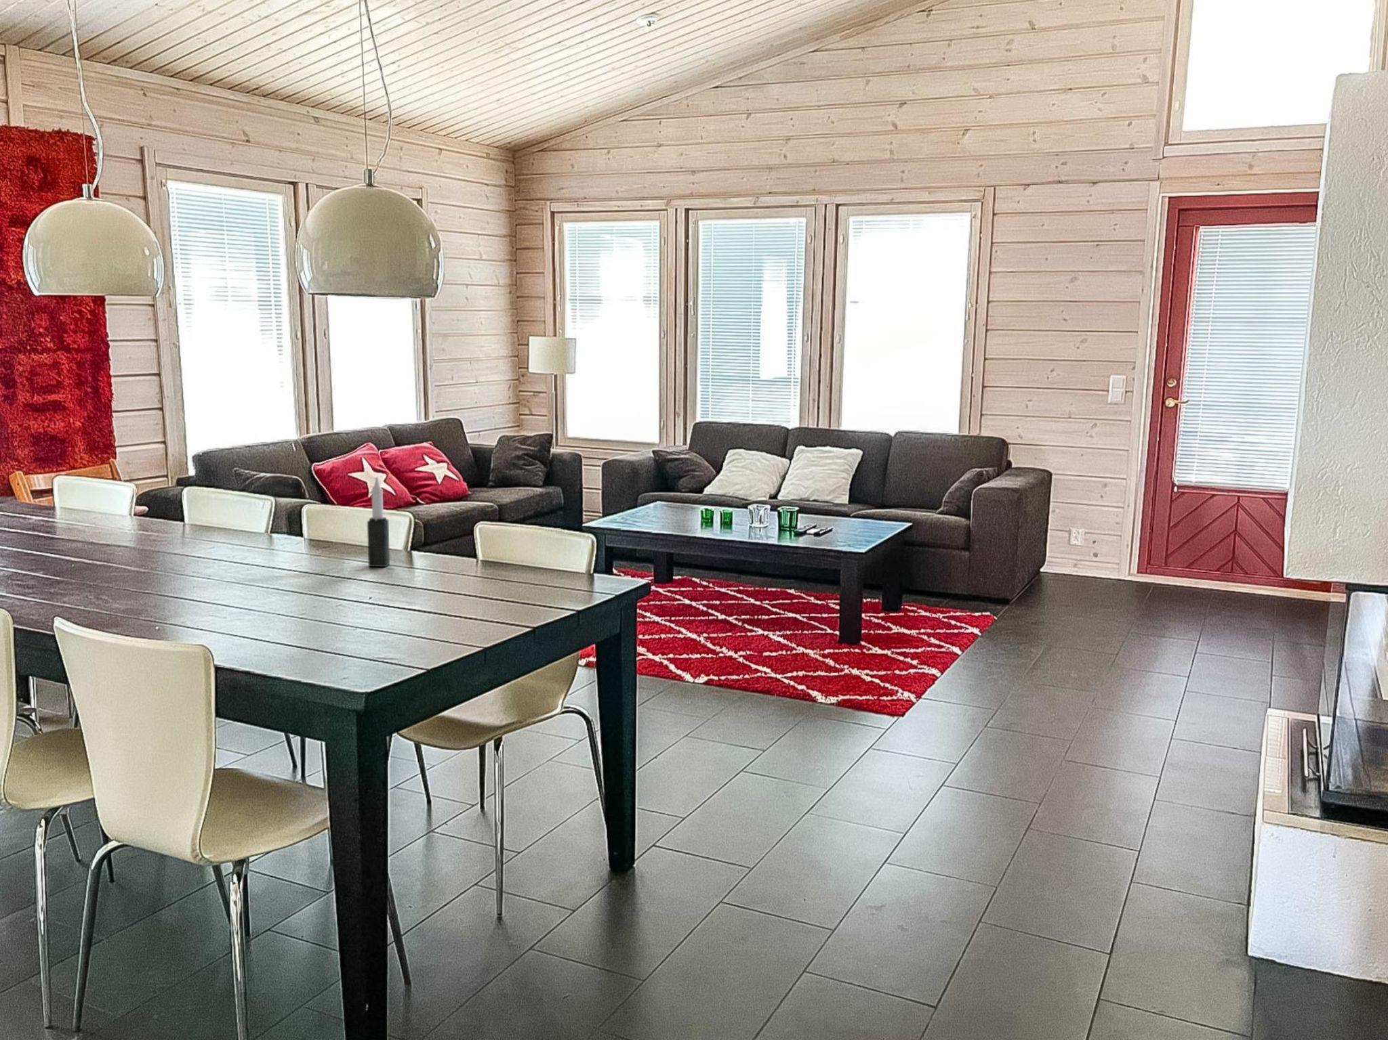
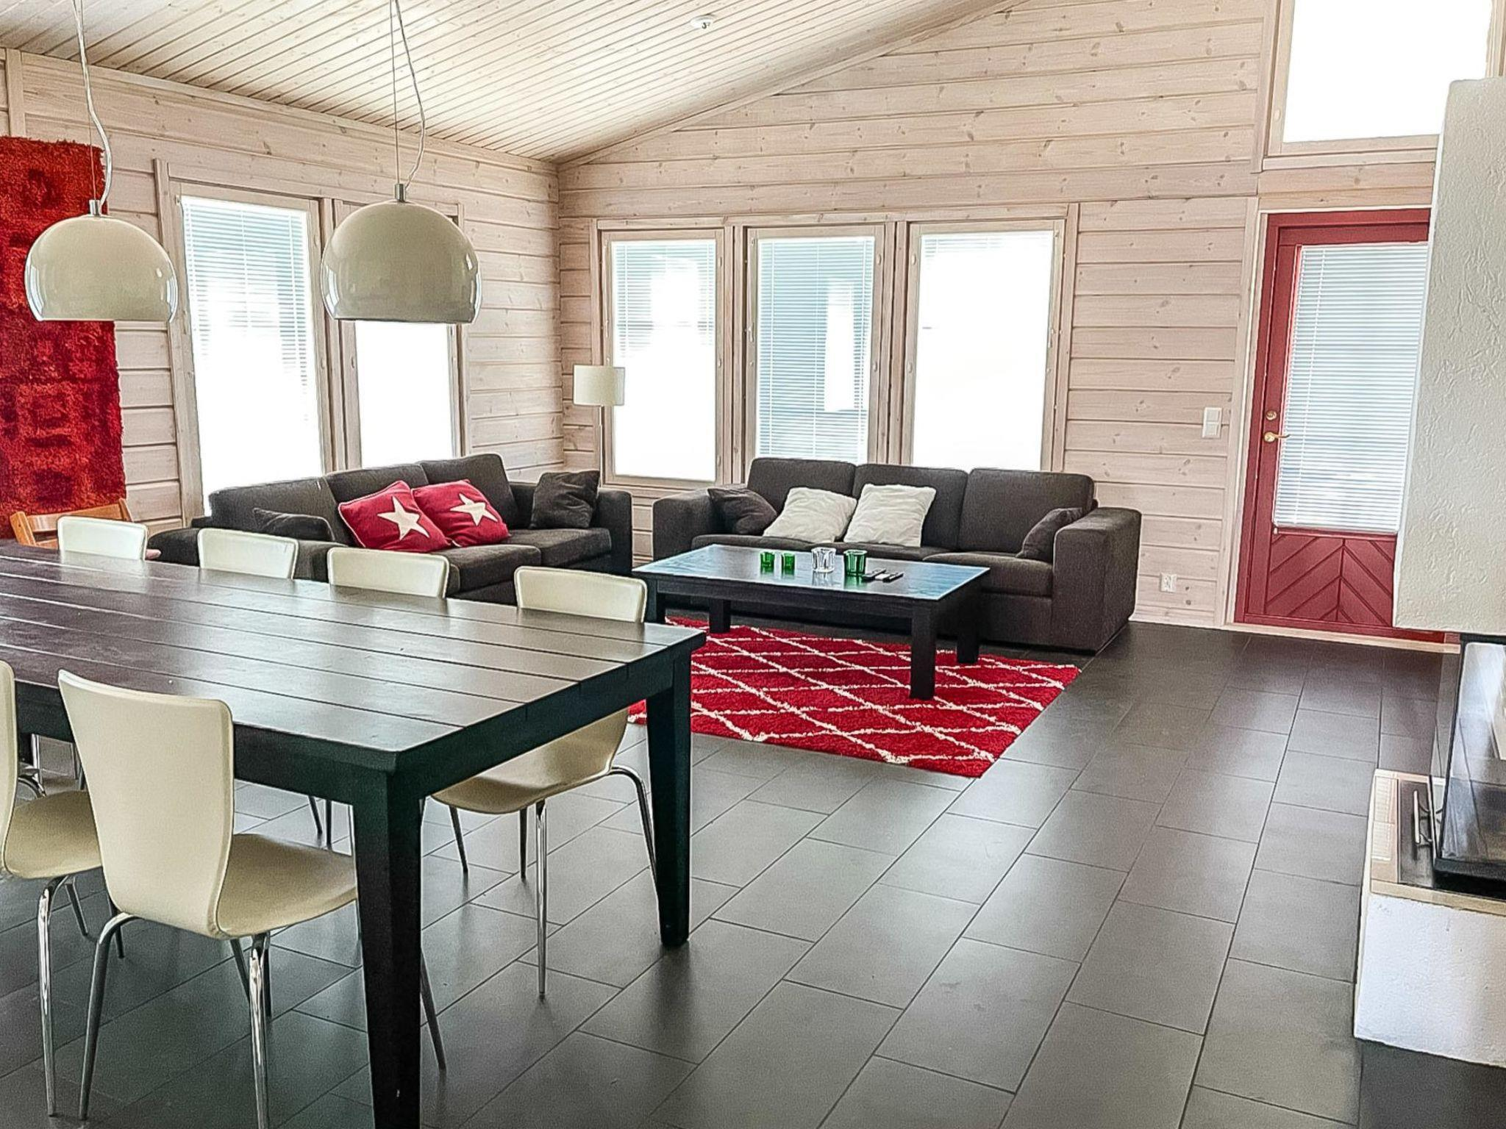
- candle [366,476,390,567]
